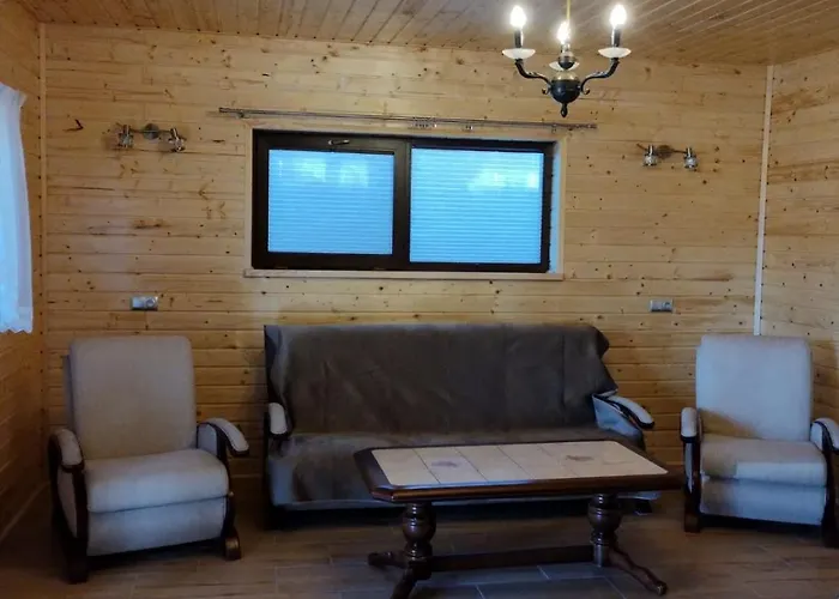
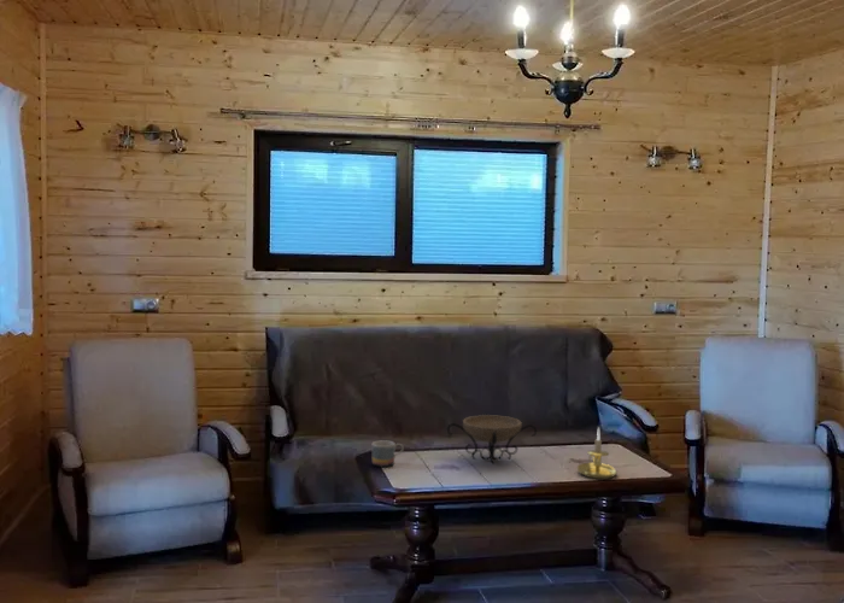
+ mug [371,440,405,468]
+ candle holder [576,426,619,480]
+ decorative bowl [446,414,538,464]
